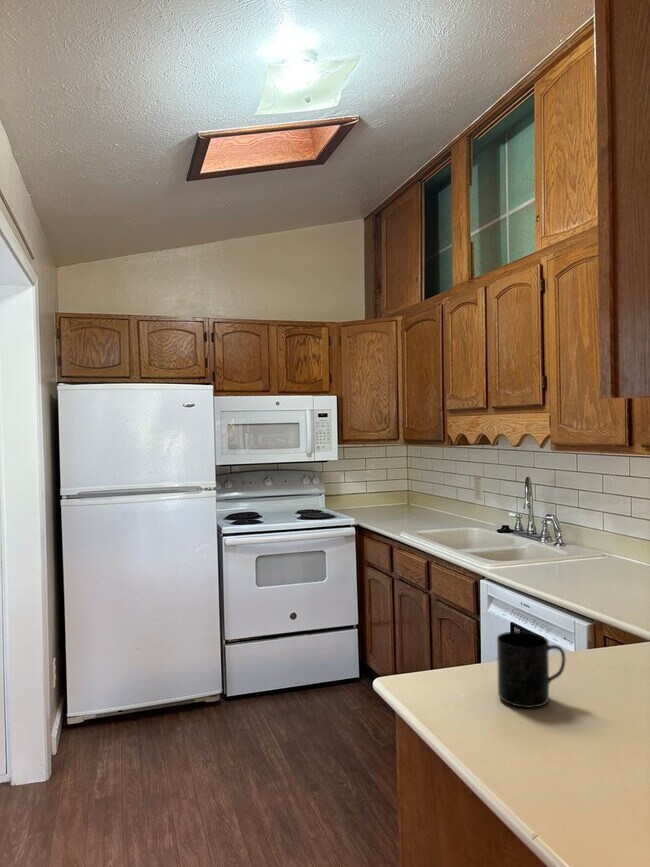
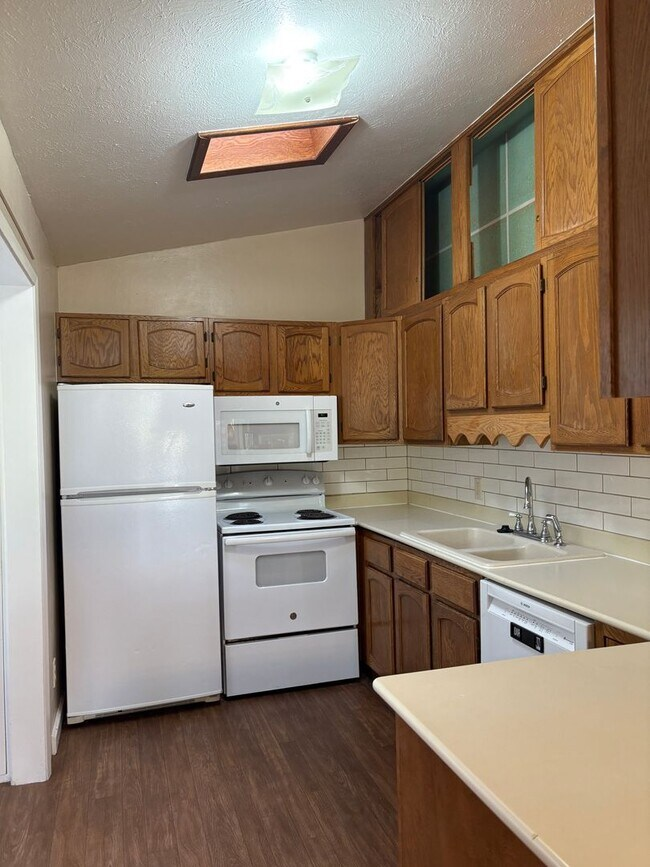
- mug [496,631,566,709]
